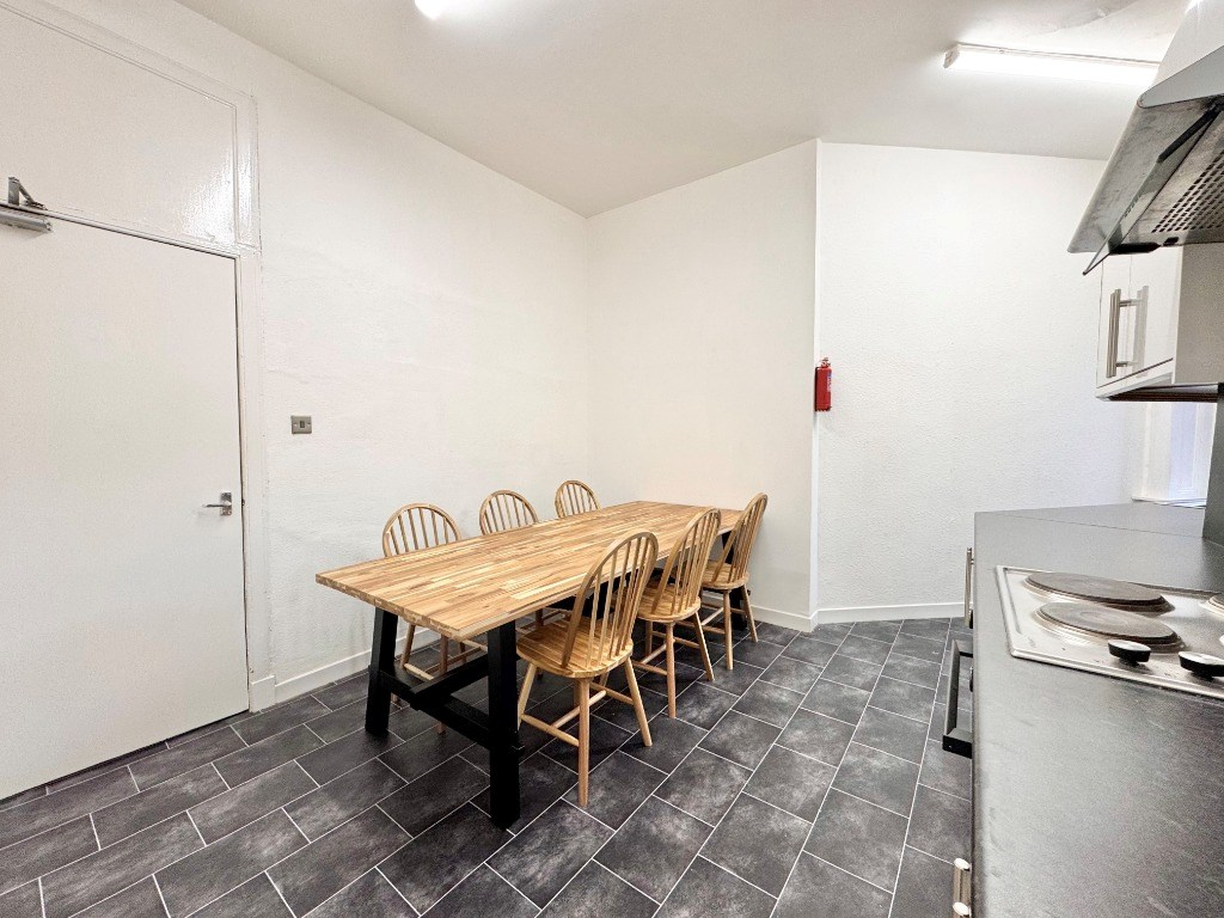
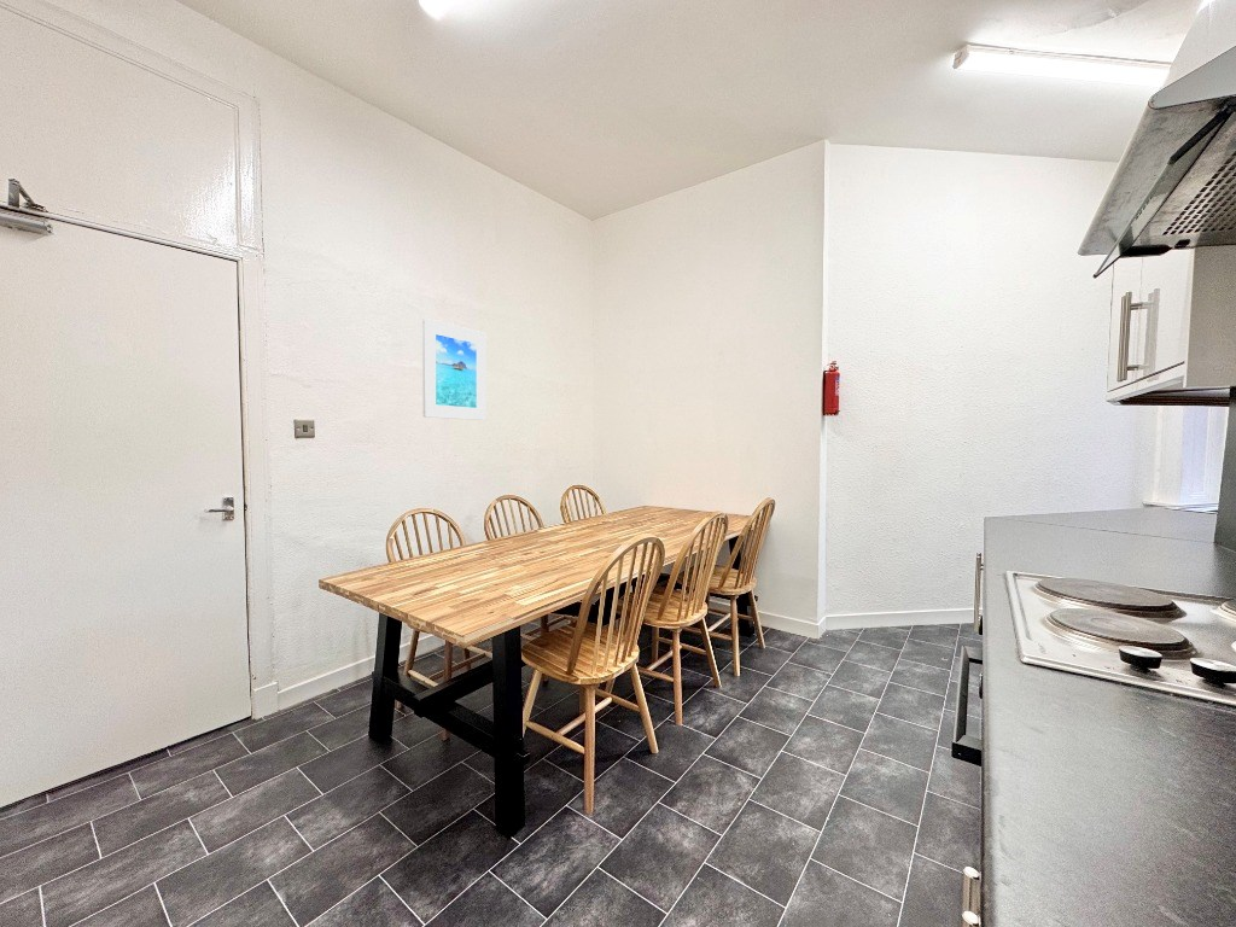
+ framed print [421,317,488,421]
